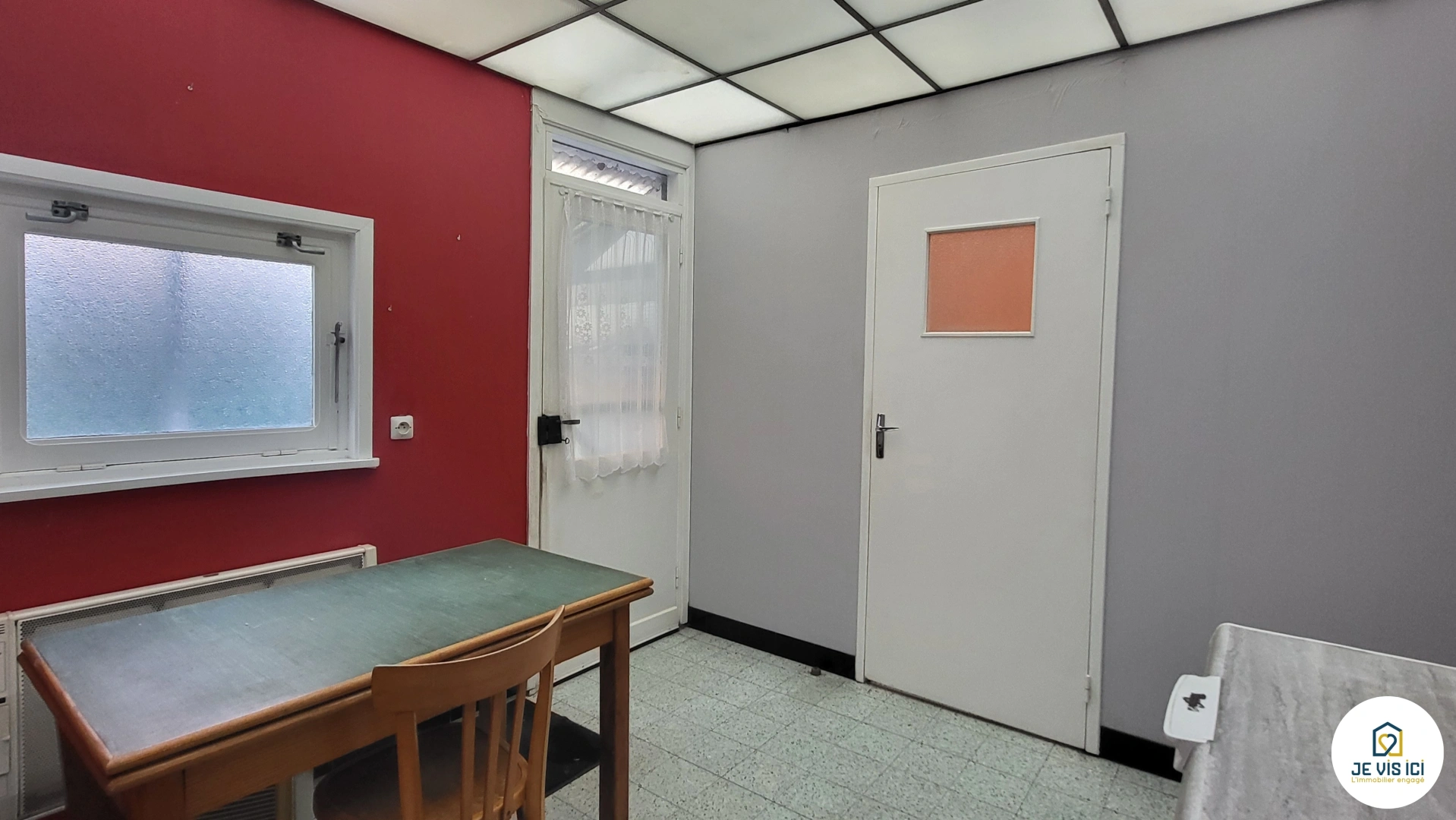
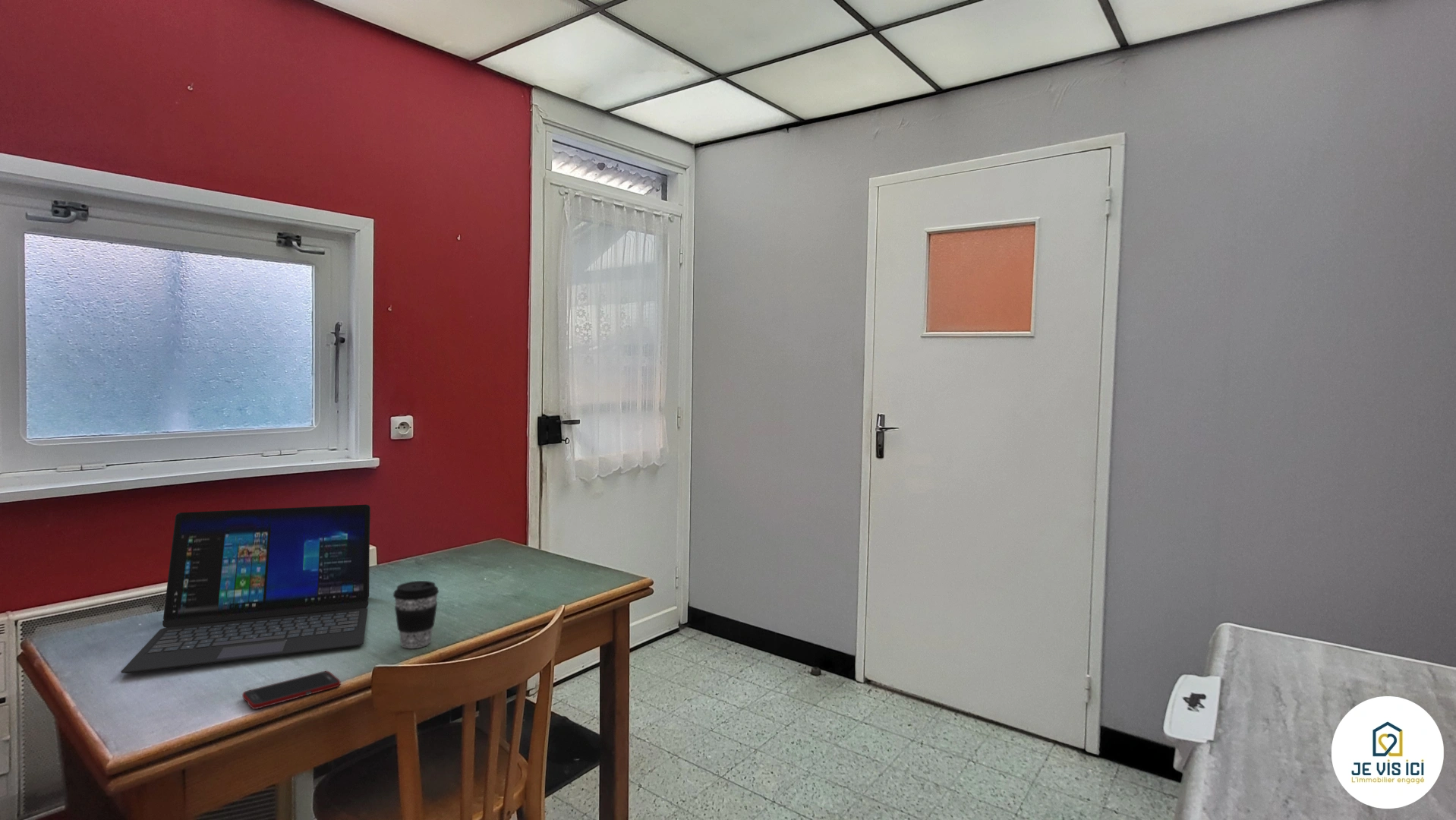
+ cell phone [241,670,342,710]
+ laptop [120,504,371,674]
+ coffee cup [392,580,440,649]
